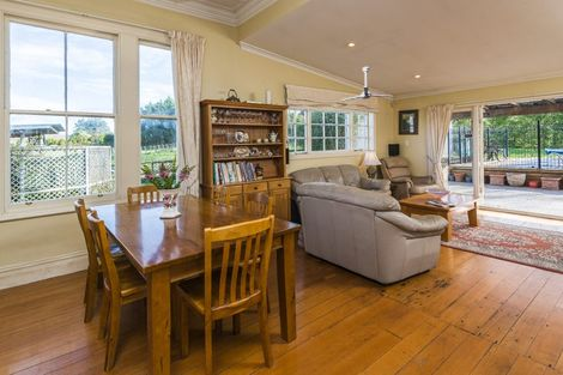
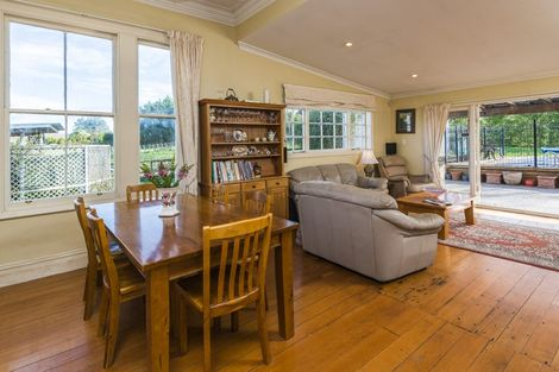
- ceiling fan [340,66,393,102]
